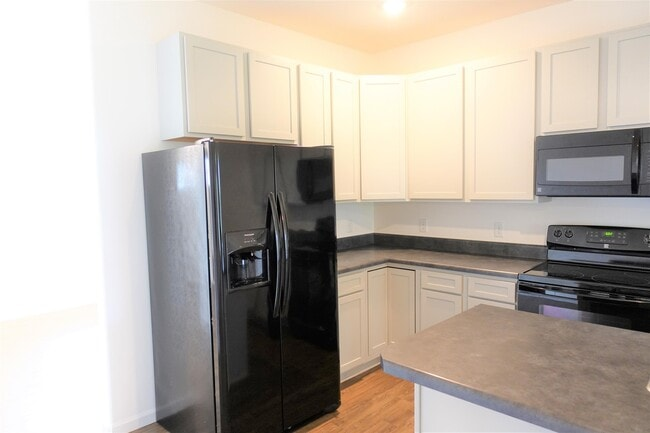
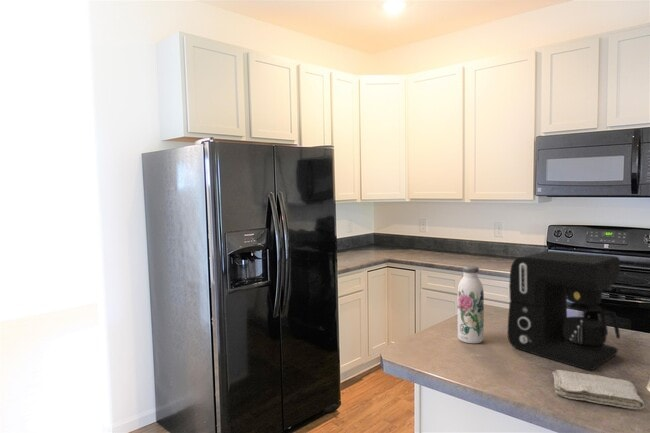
+ water bottle [456,265,485,344]
+ coffee maker [507,250,621,371]
+ washcloth [552,369,646,410]
